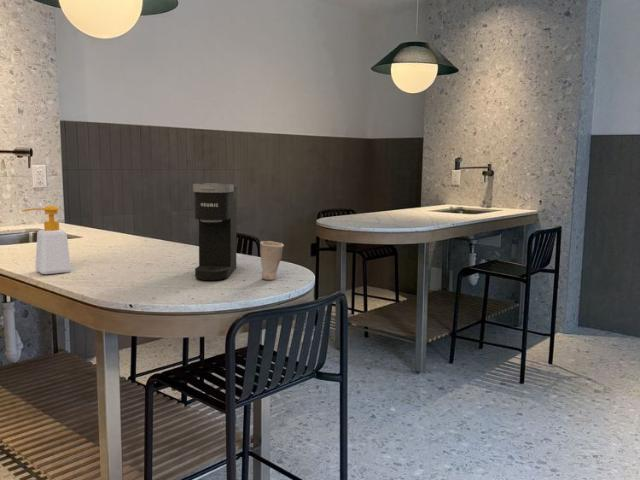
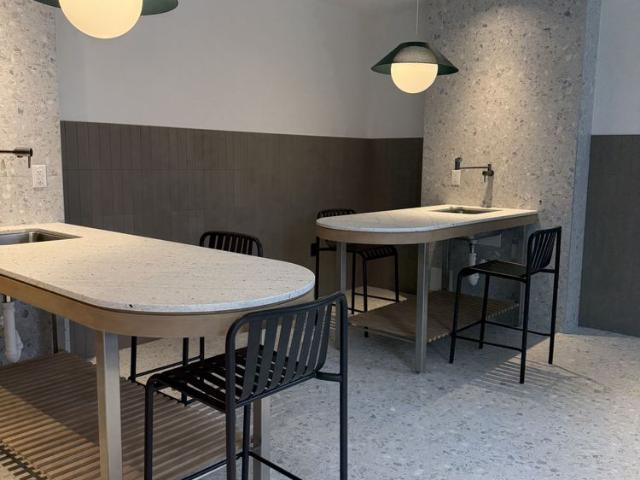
- soap bottle [20,205,72,275]
- coffee maker [192,183,238,281]
- cup [259,240,285,281]
